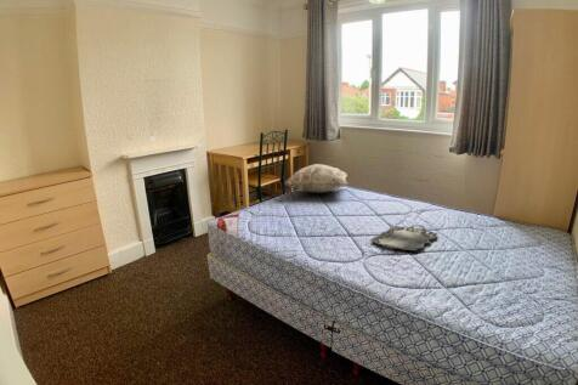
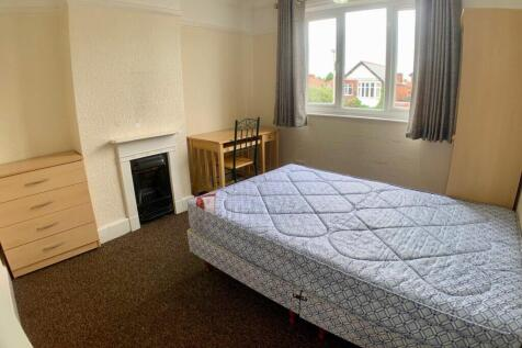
- serving tray [370,223,438,251]
- decorative pillow [284,163,350,194]
